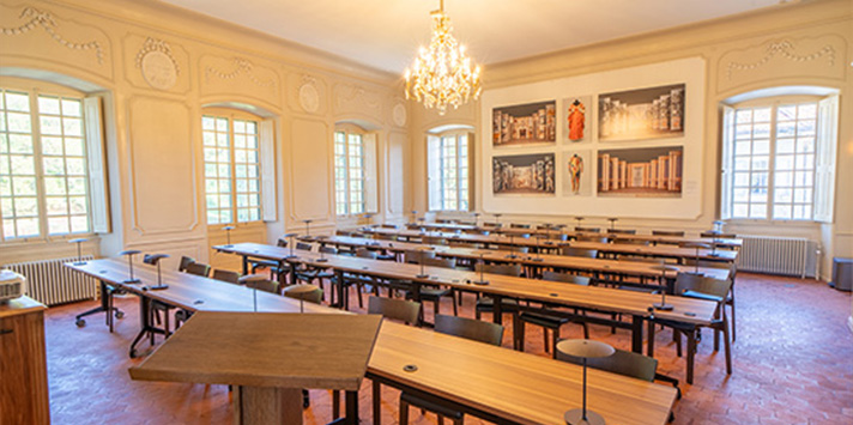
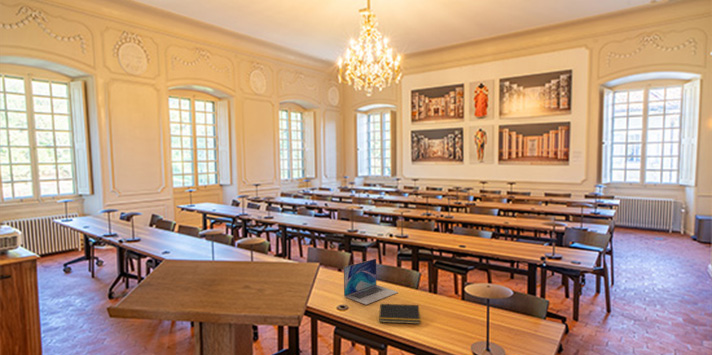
+ laptop [343,258,399,306]
+ notepad [378,303,421,325]
